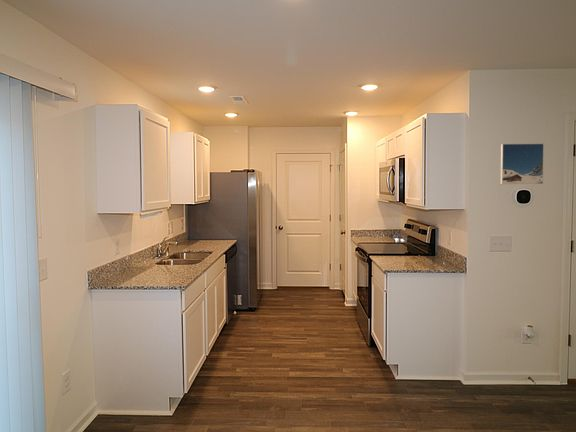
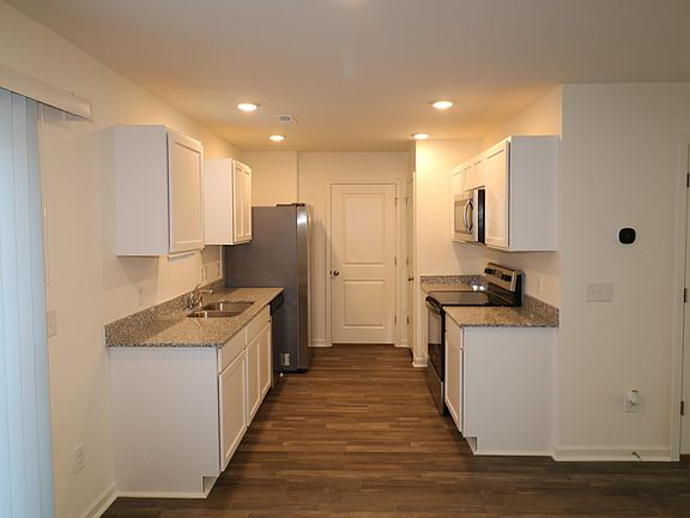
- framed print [499,142,545,185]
